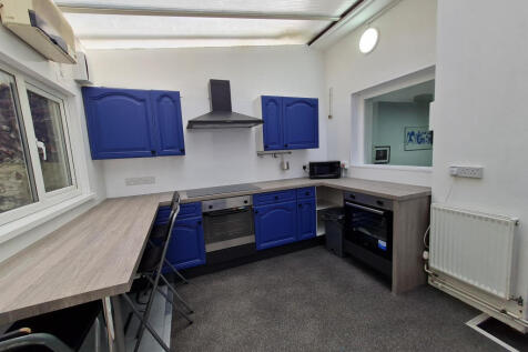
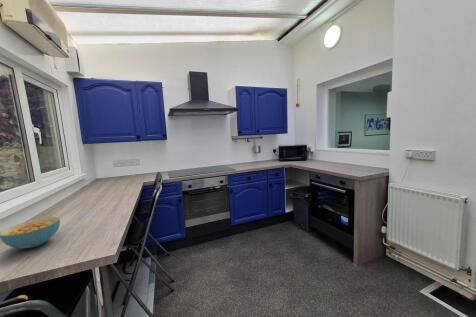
+ cereal bowl [0,216,61,249]
